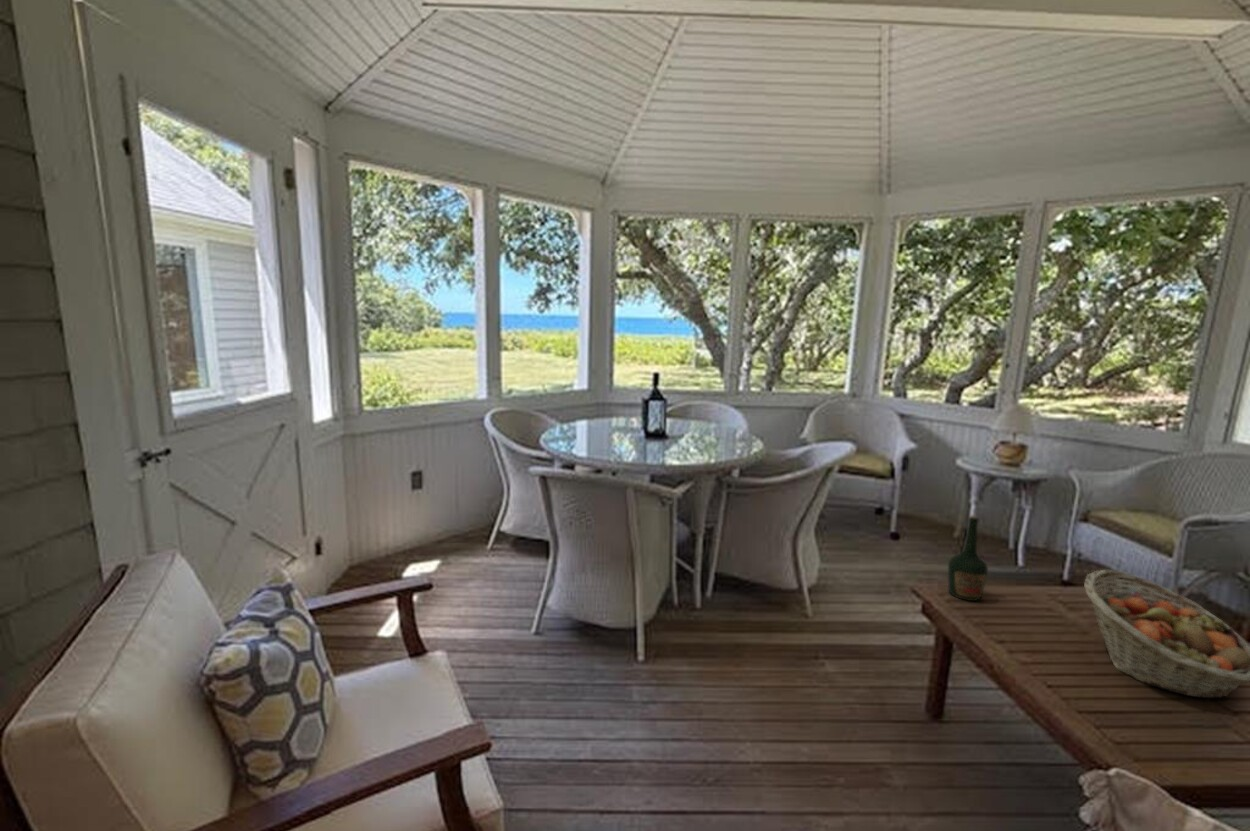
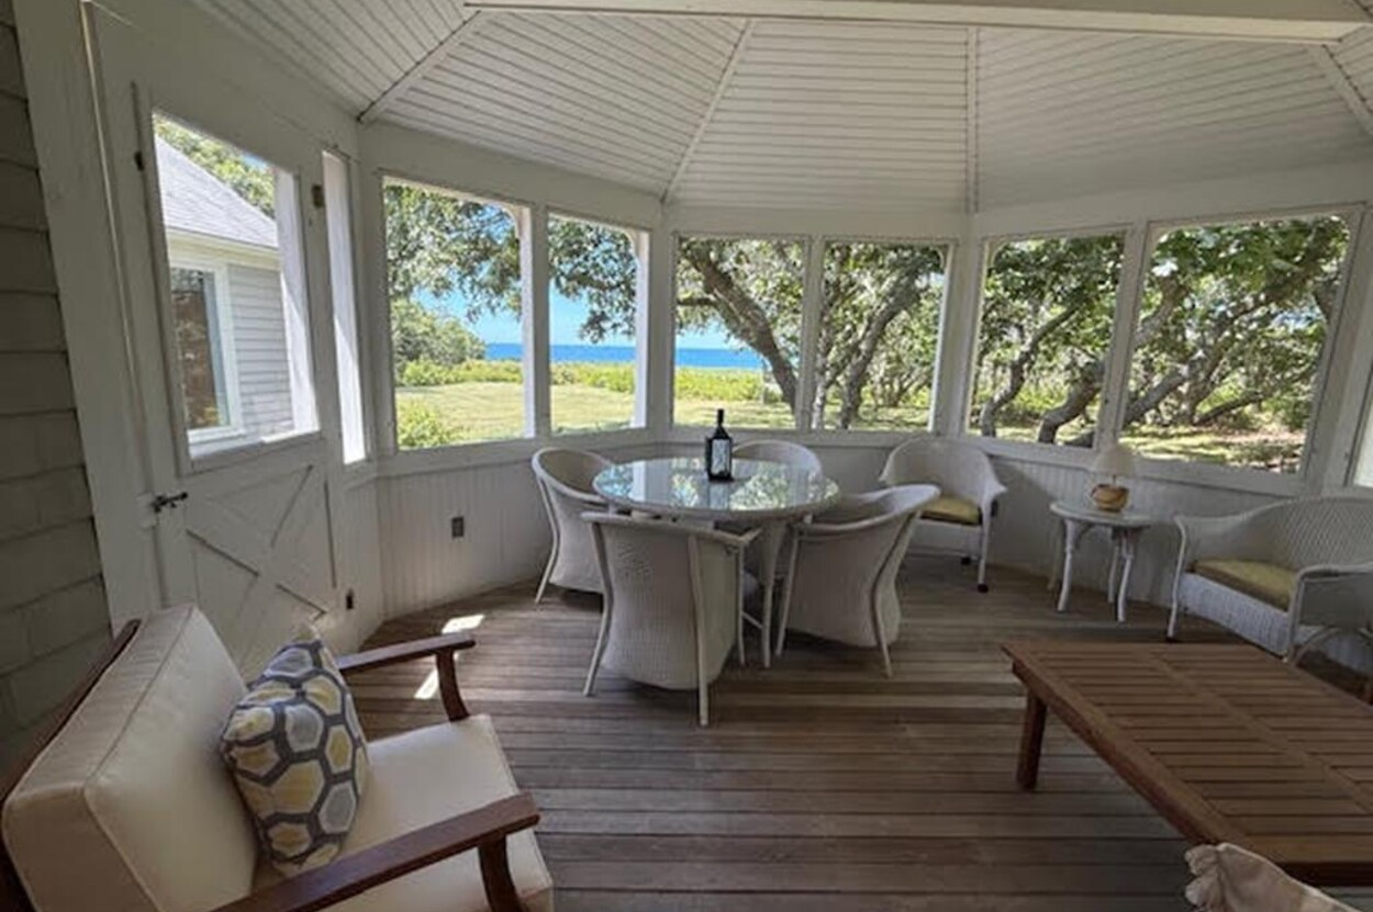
- fruit basket [1083,569,1250,699]
- bottle [947,514,989,602]
